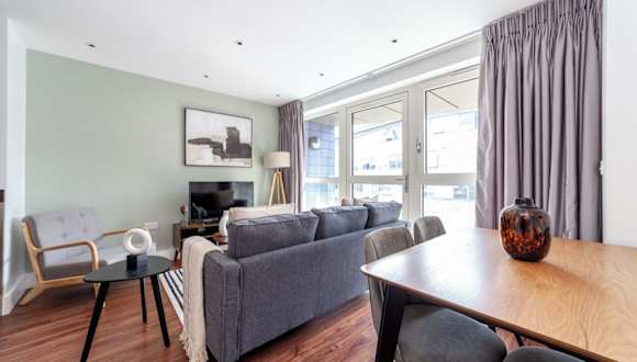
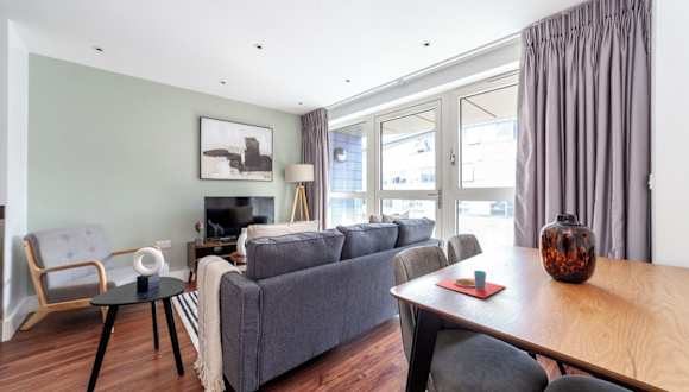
+ placemat [435,270,506,299]
